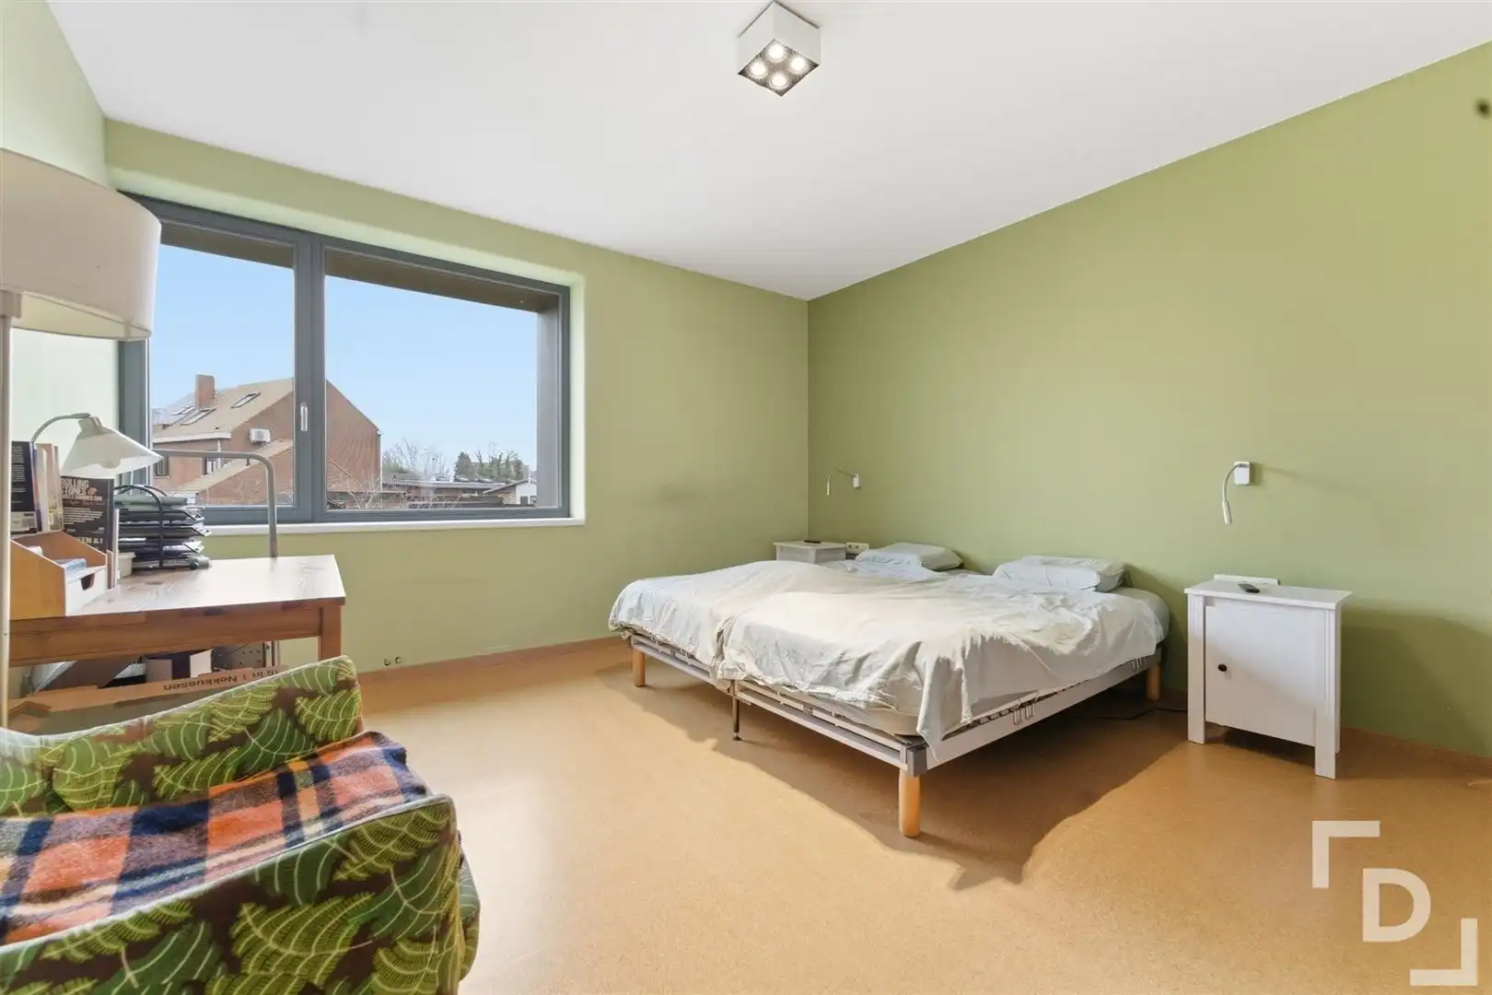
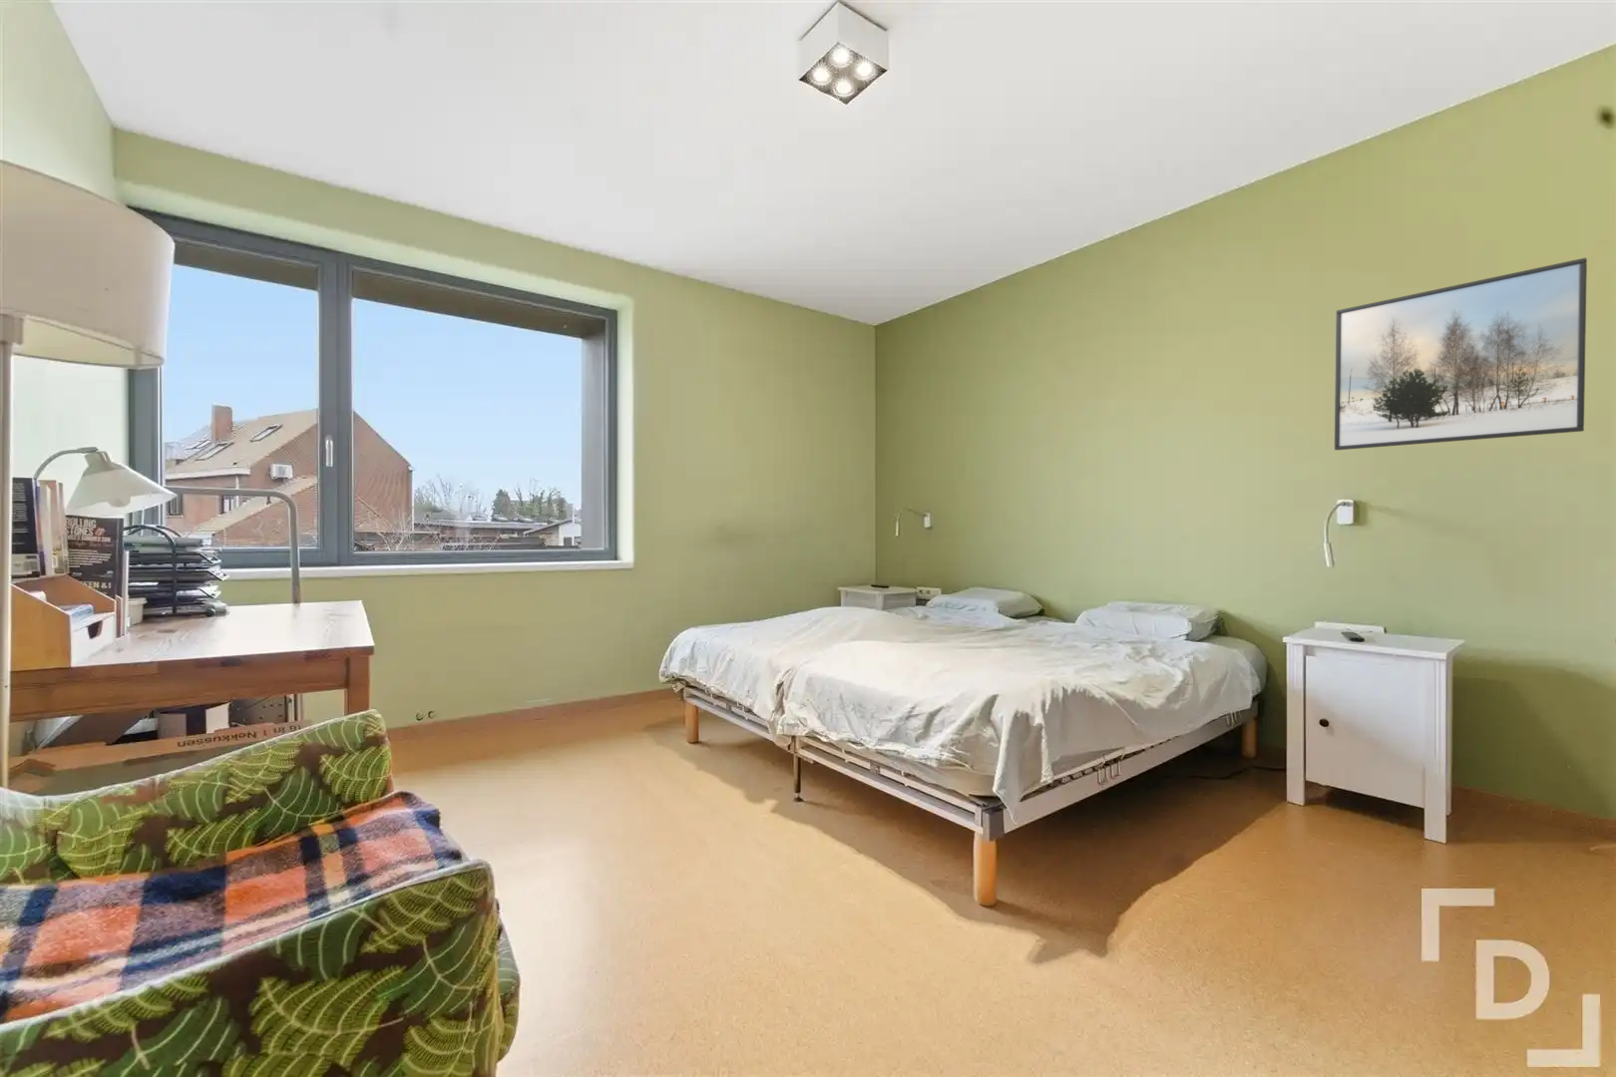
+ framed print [1333,257,1588,451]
